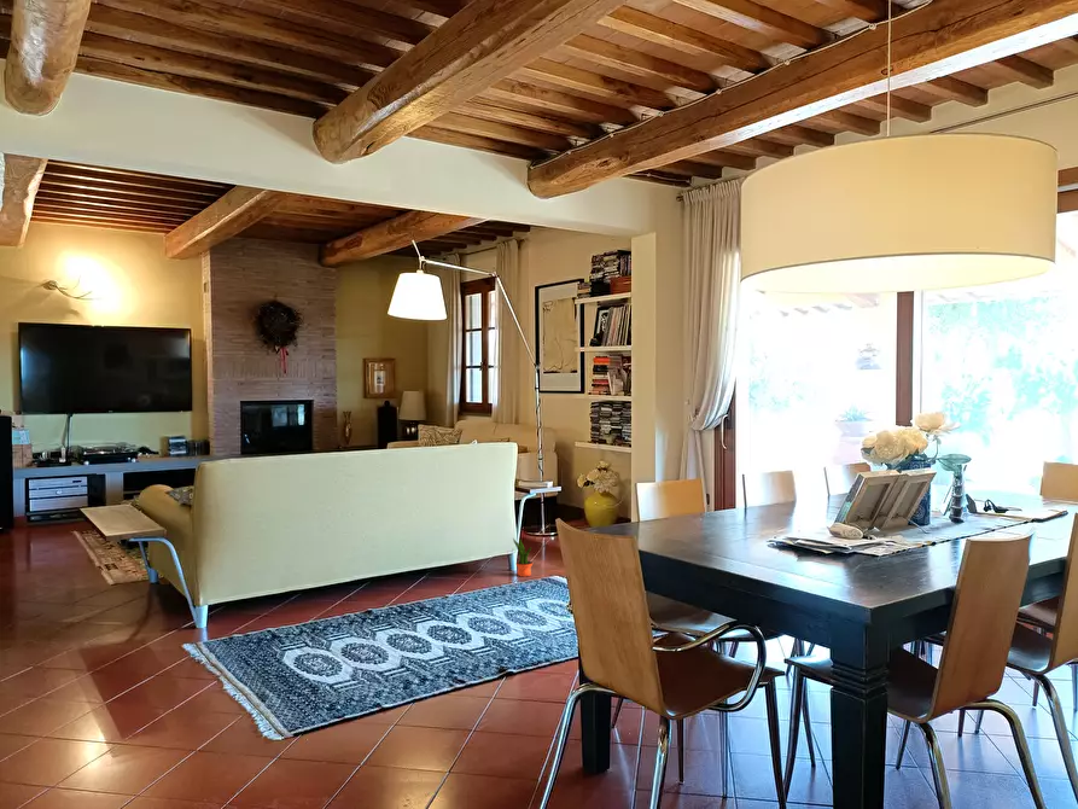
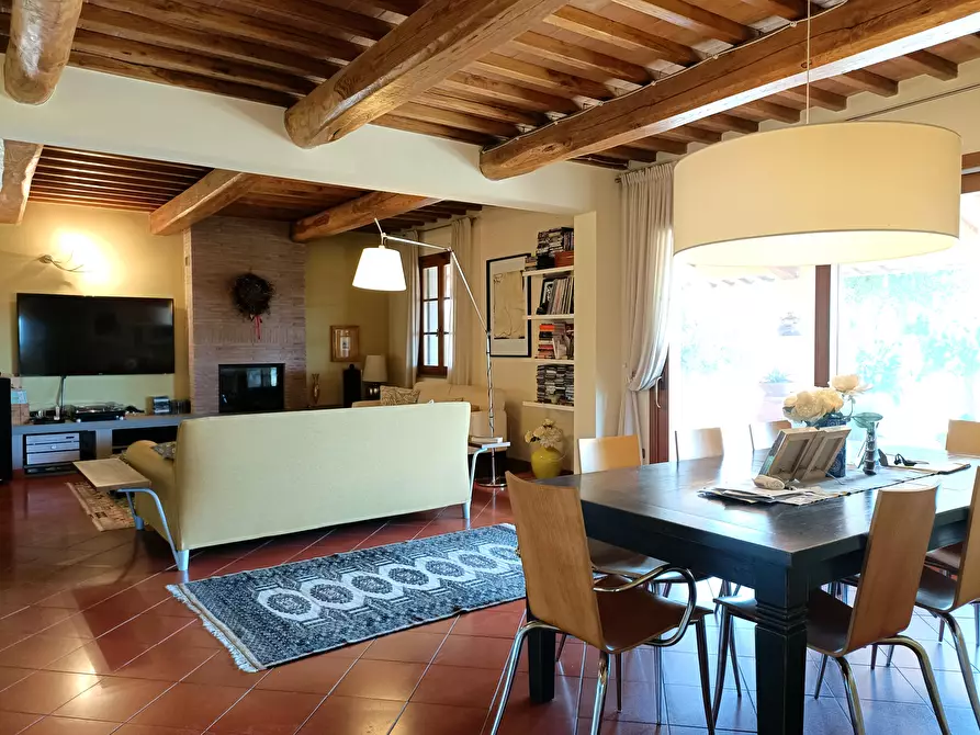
- potted plant [512,537,534,577]
